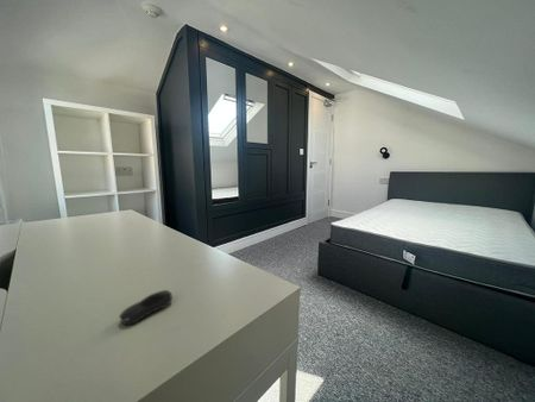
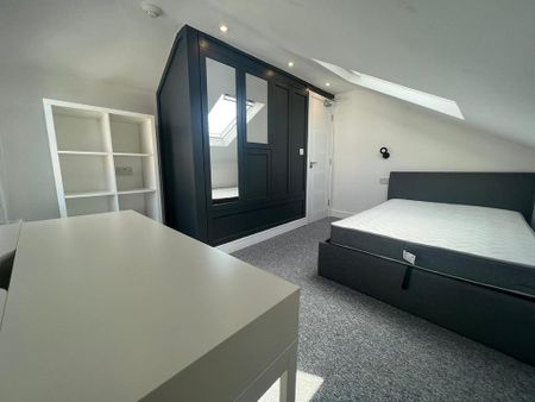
- computer mouse [118,289,174,326]
